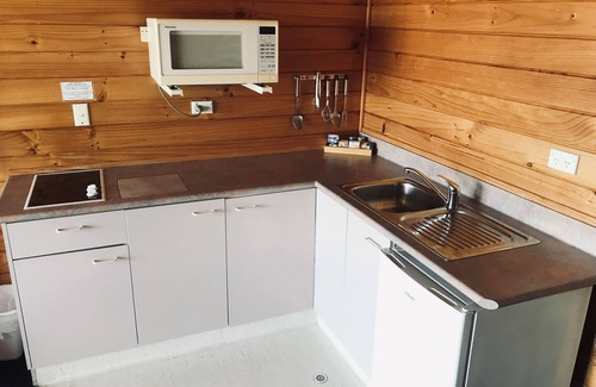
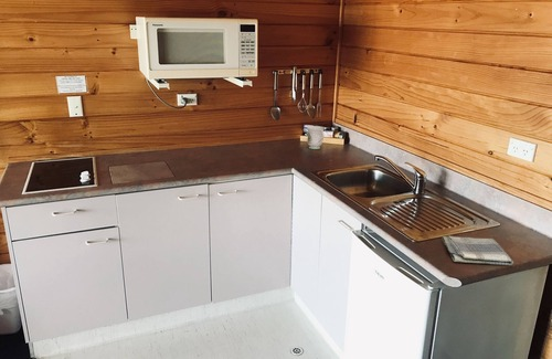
+ dish towel [442,235,514,266]
+ mug [306,125,326,150]
